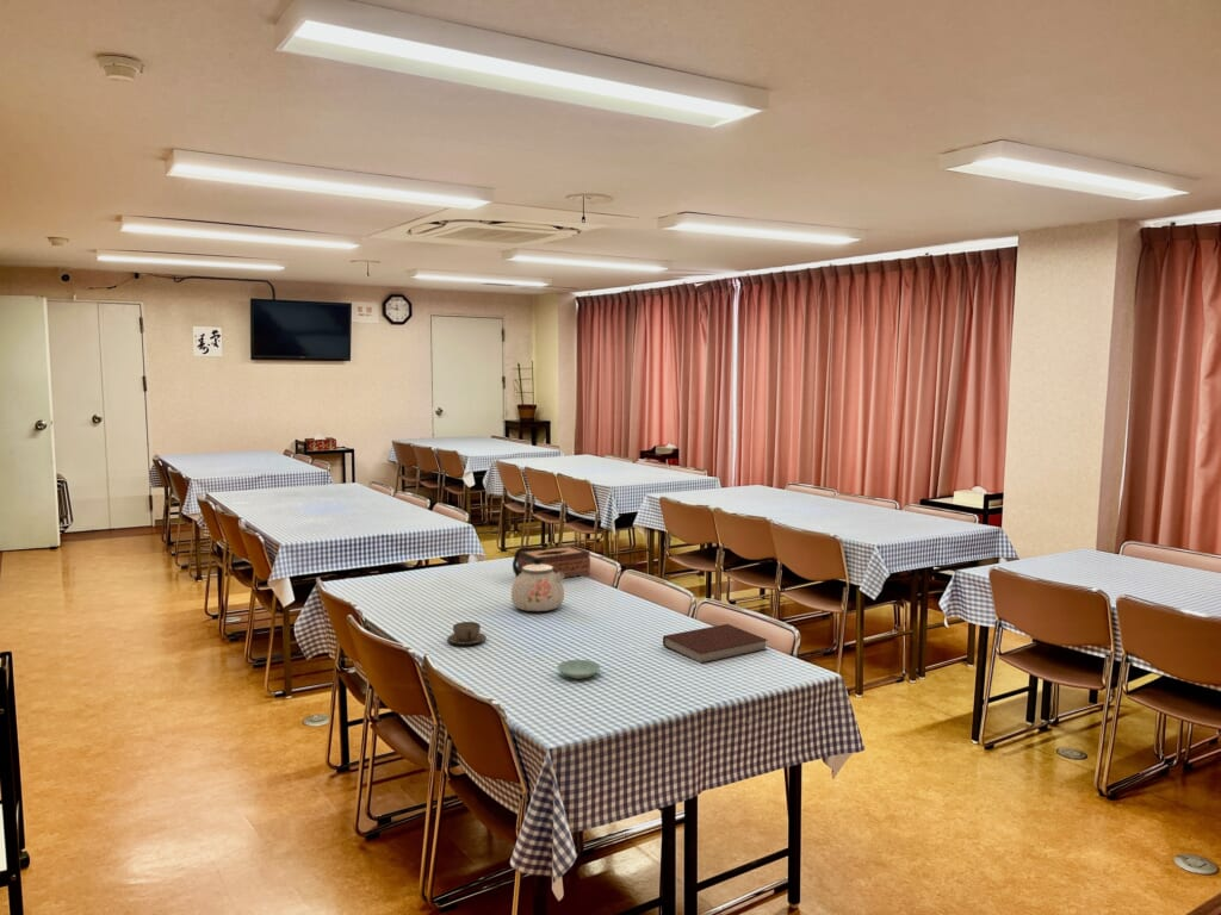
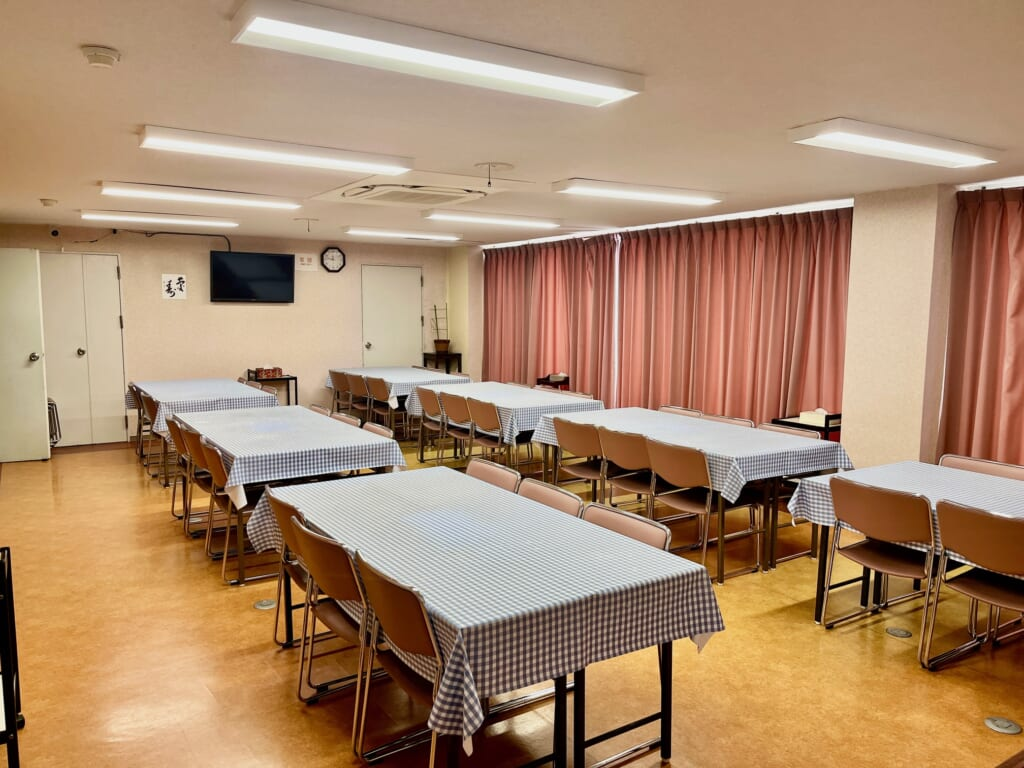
- teacup [446,621,488,646]
- tissue box [516,544,591,578]
- notebook [662,623,769,665]
- kettle [510,546,565,612]
- saucer [557,659,602,680]
